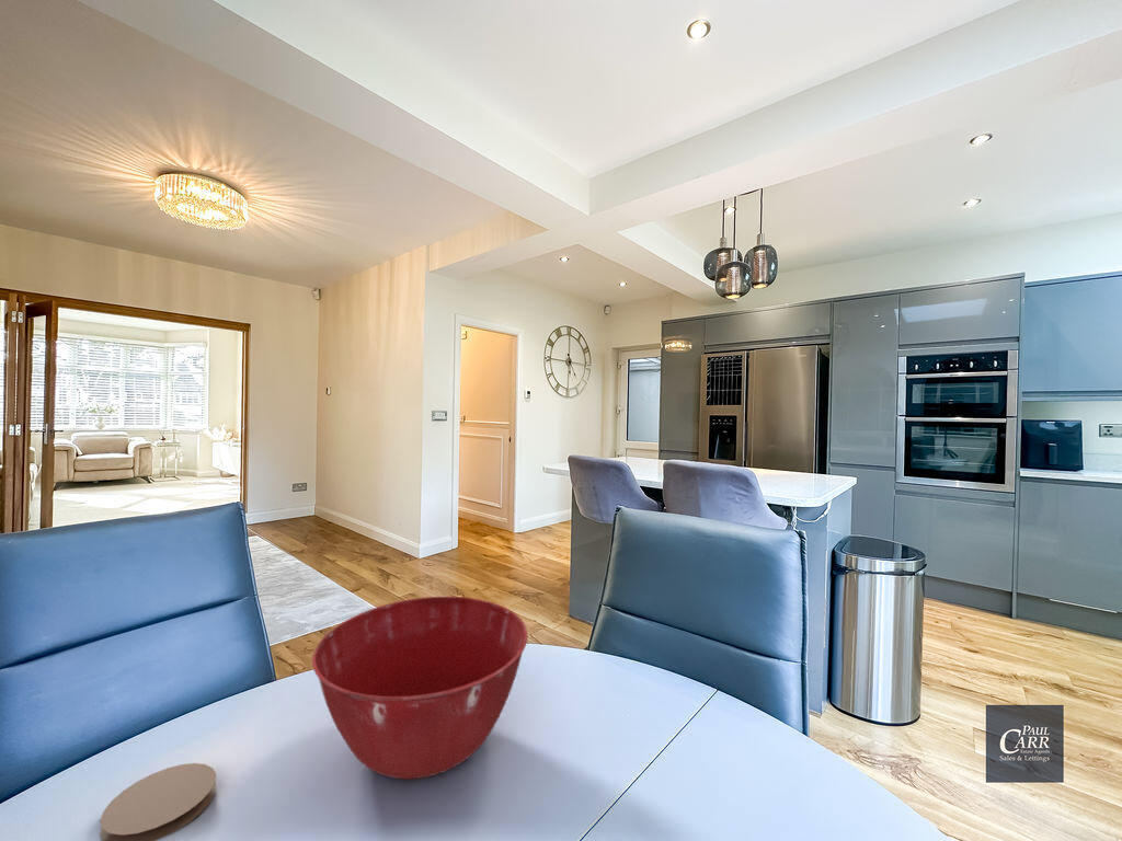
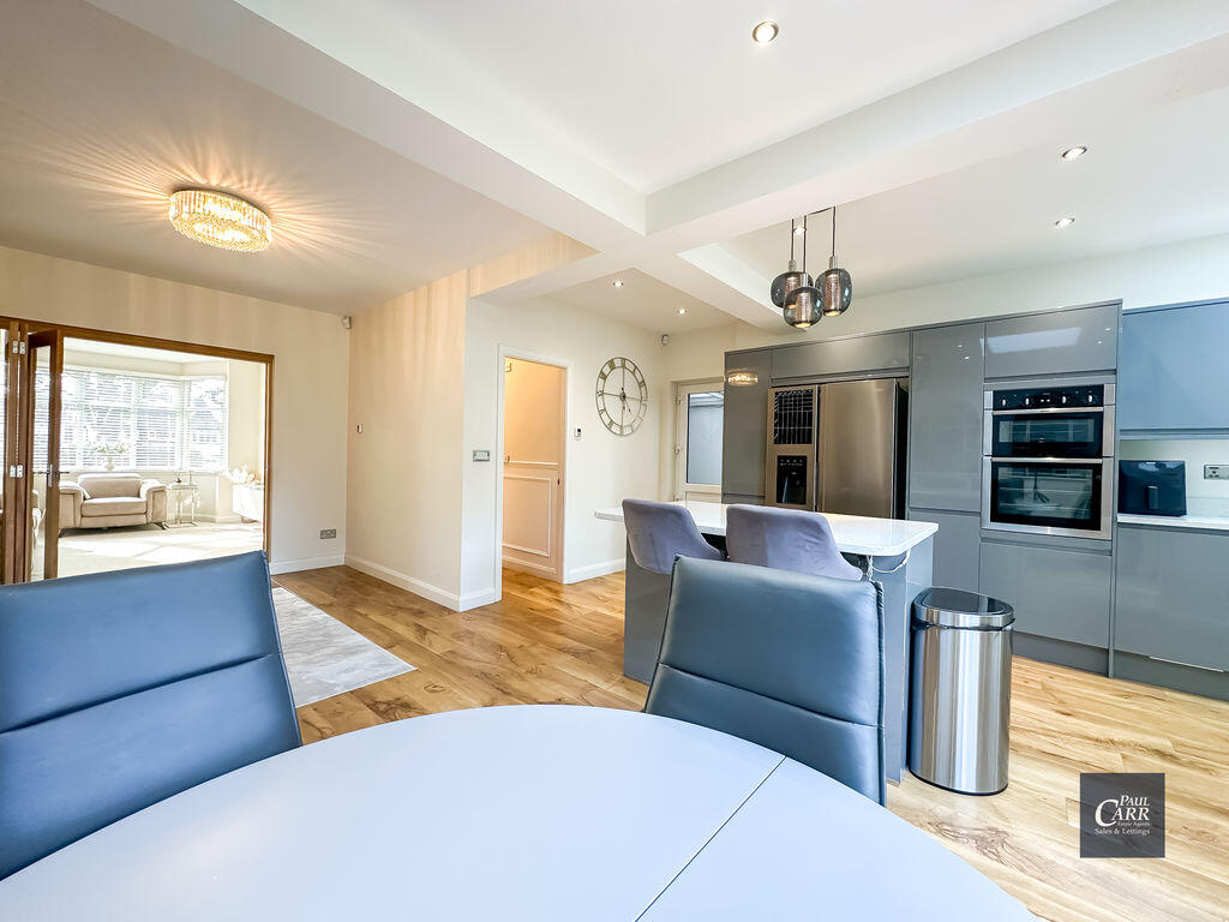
- mixing bowl [311,596,529,780]
- coaster [99,762,217,841]
